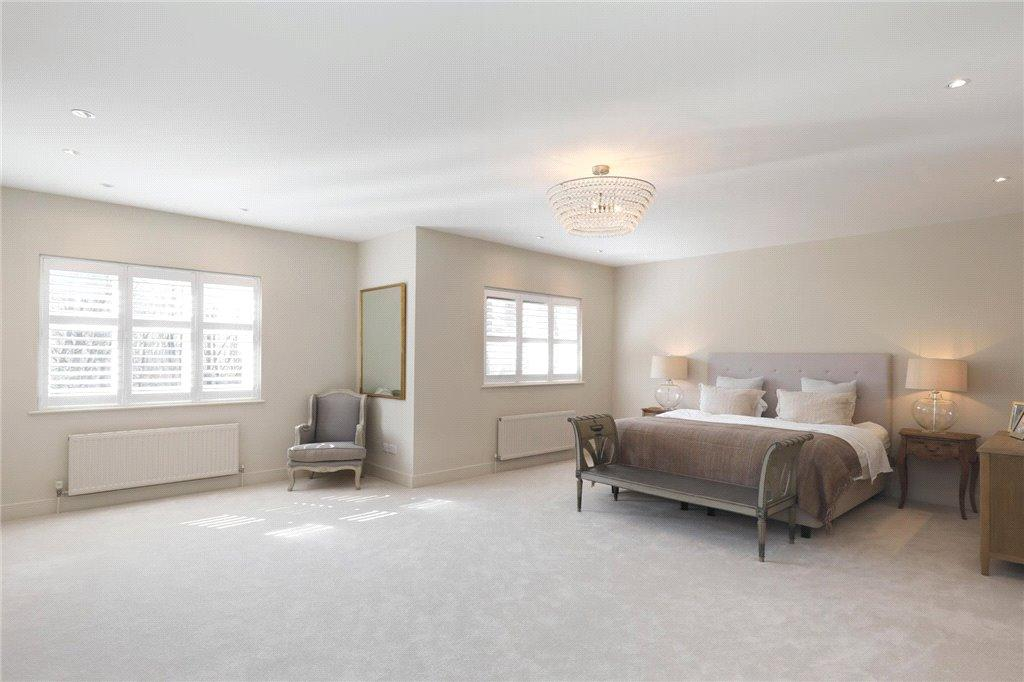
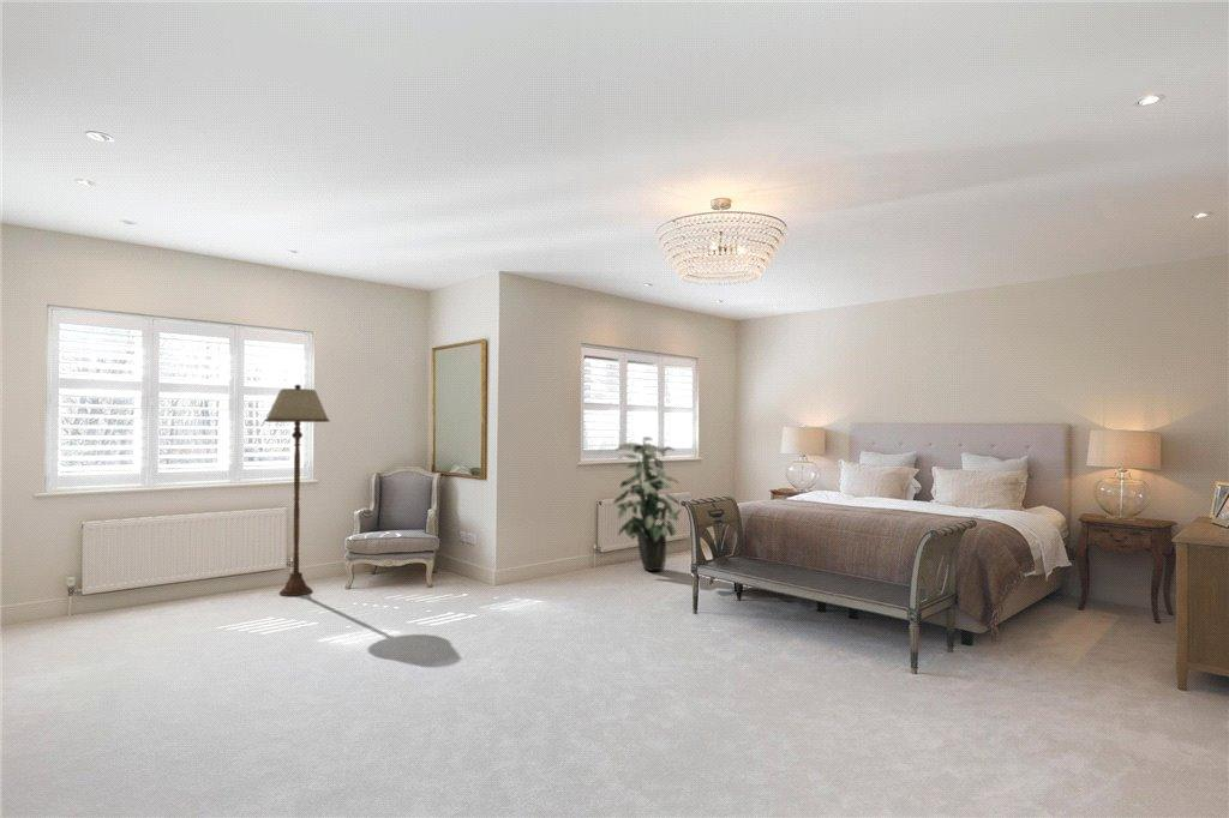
+ floor lamp [264,384,331,597]
+ indoor plant [612,435,682,572]
